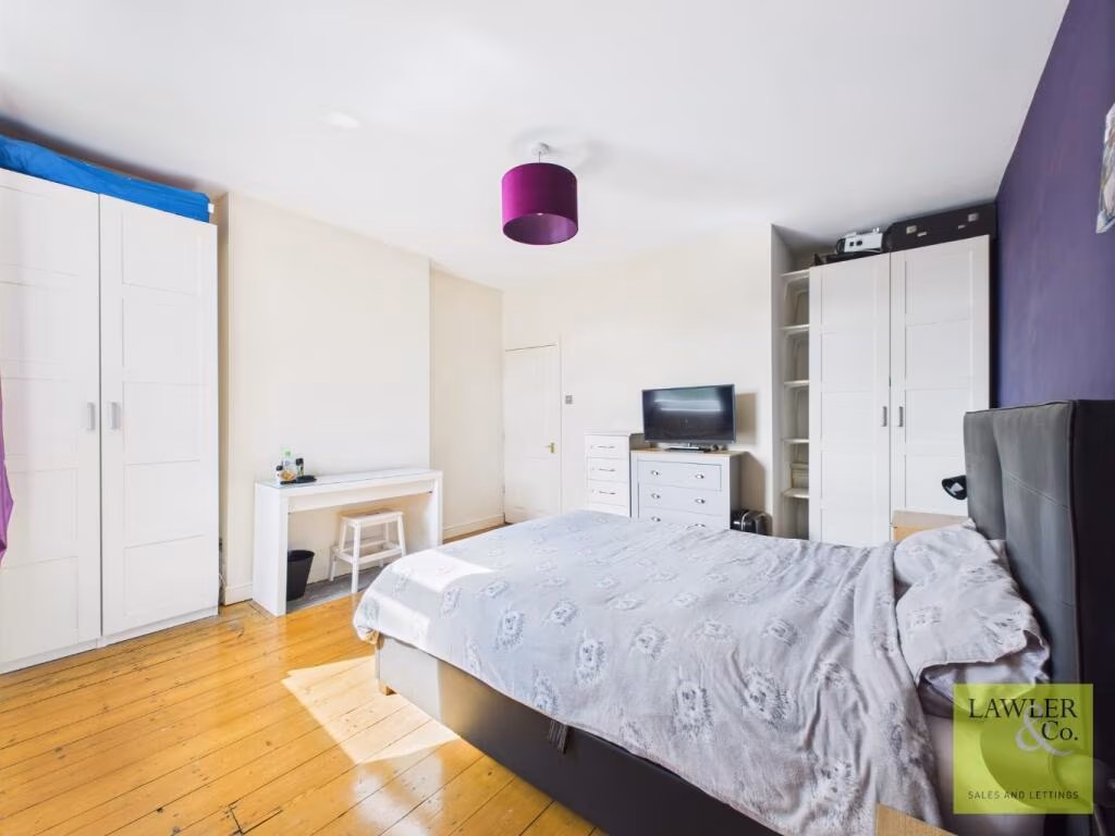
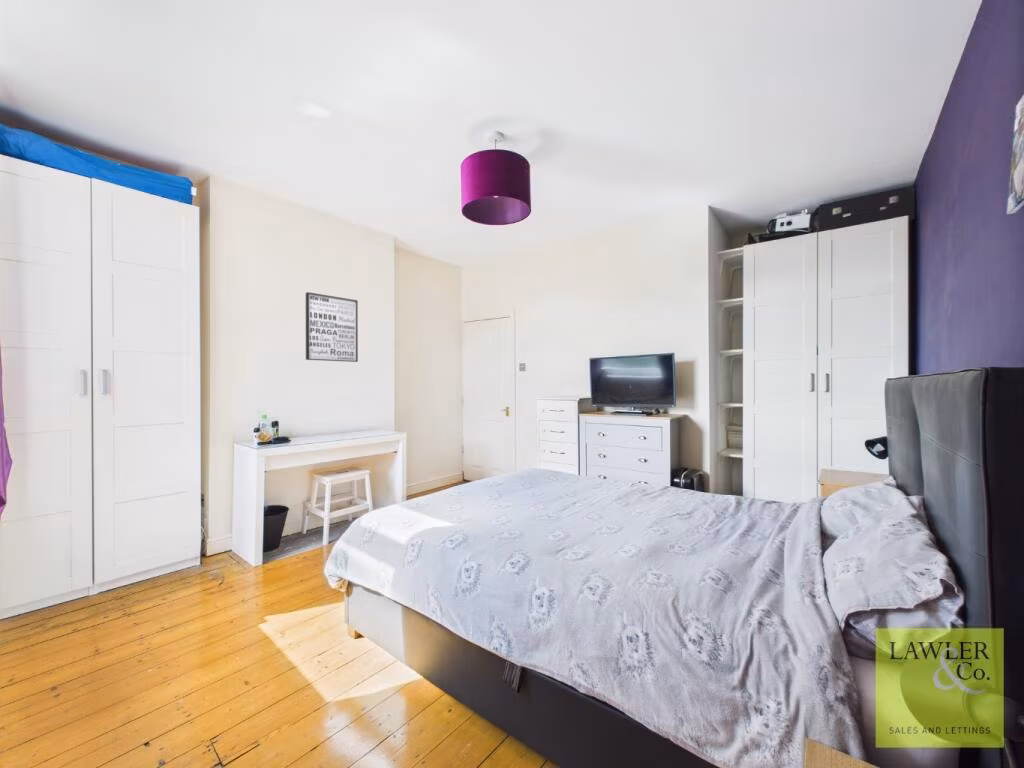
+ wall art [305,291,359,363]
